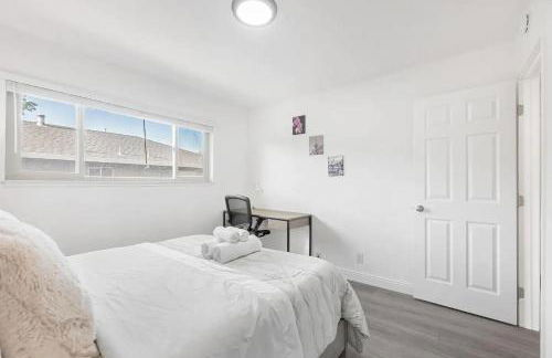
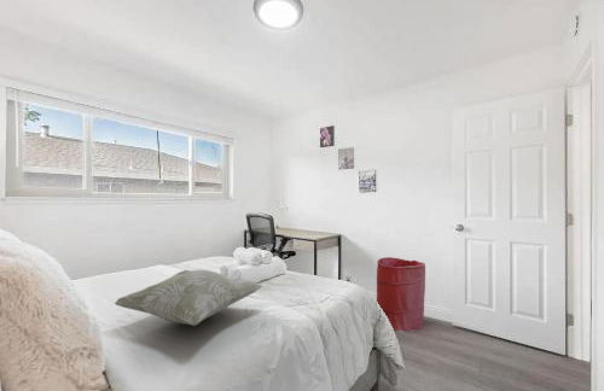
+ decorative pillow [114,268,265,327]
+ laundry hamper [376,256,426,333]
